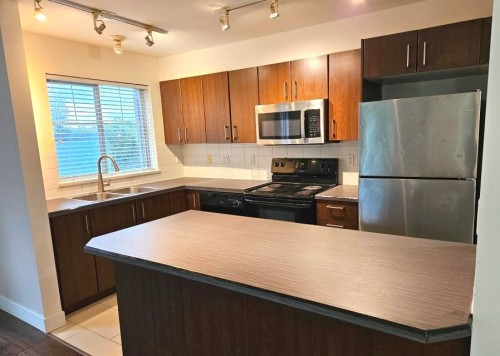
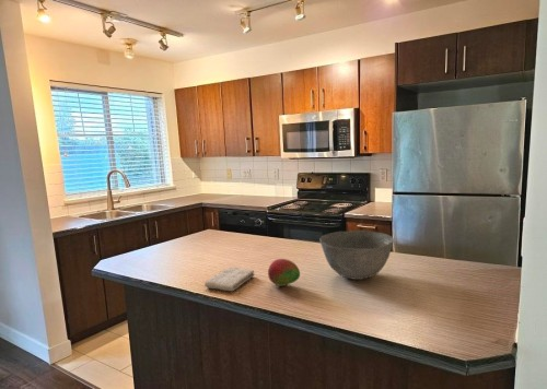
+ washcloth [203,267,256,292]
+ bowl [318,229,395,281]
+ fruit [267,258,301,287]
